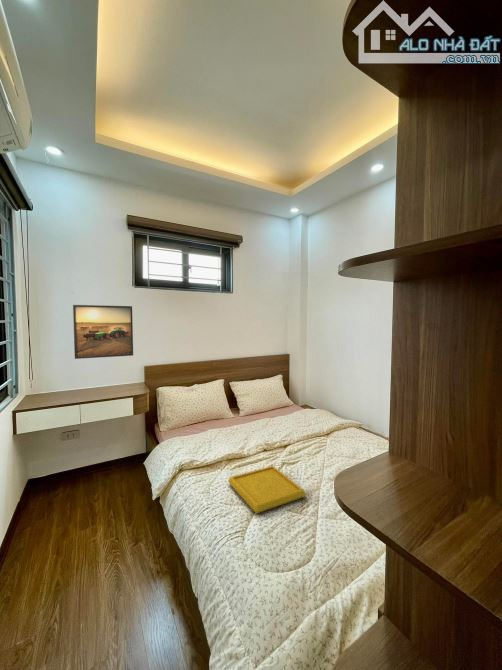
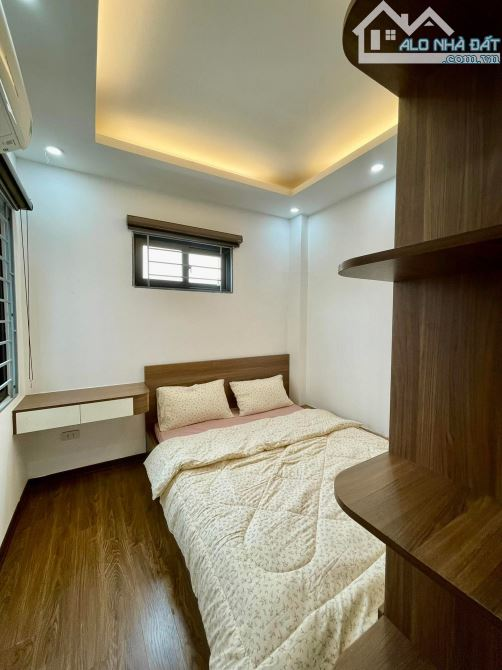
- serving tray [227,465,307,514]
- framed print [72,304,134,360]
